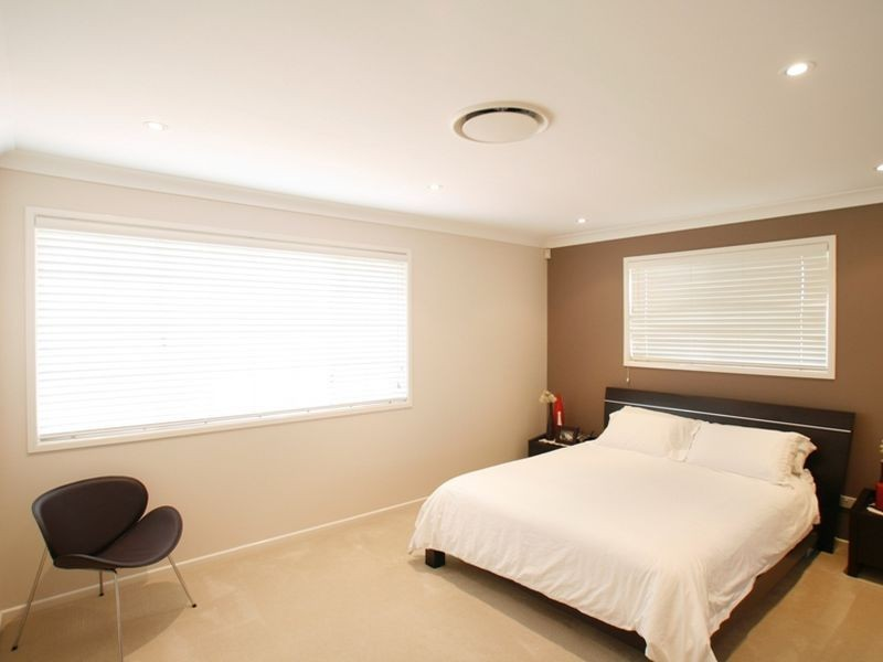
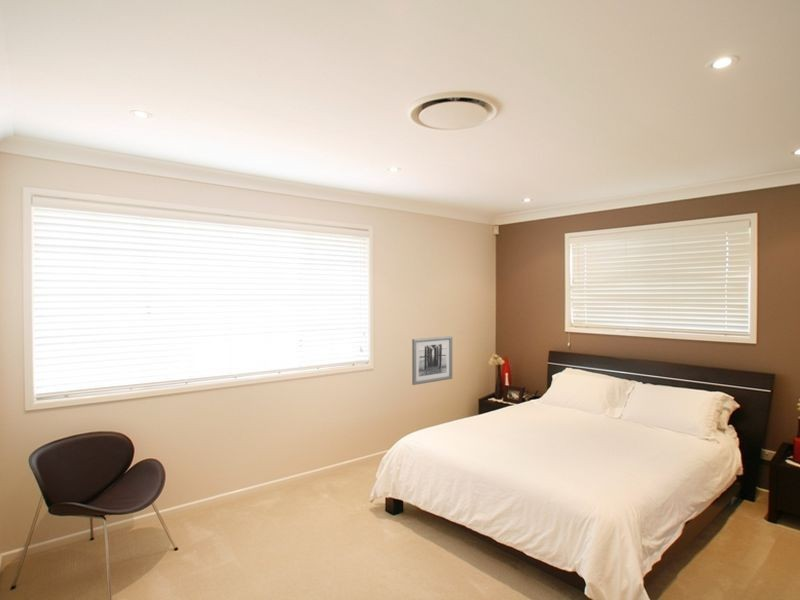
+ wall art [411,335,453,386]
